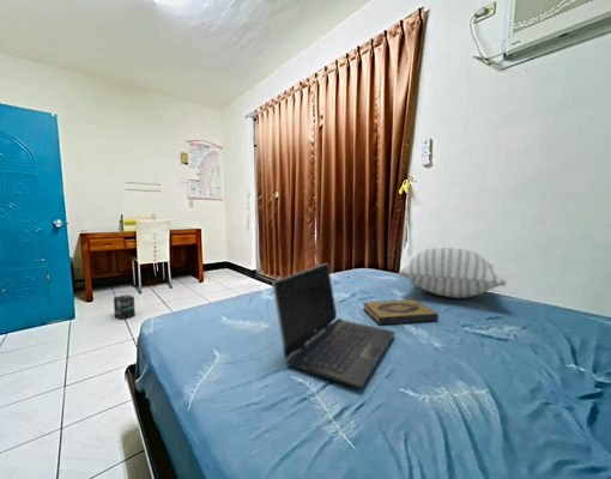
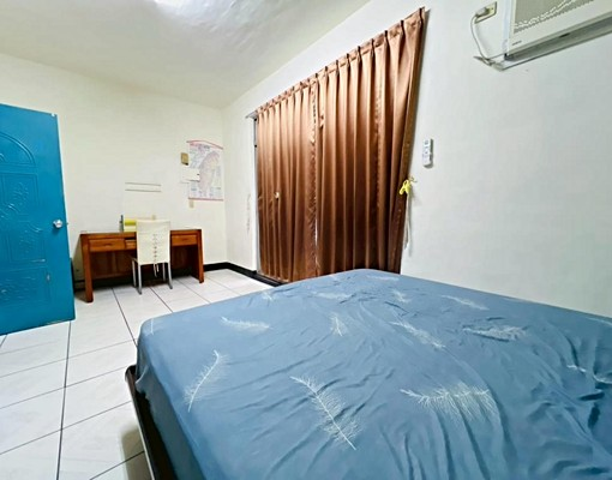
- box [113,293,137,321]
- hardback book [362,298,440,326]
- pillow [398,247,508,299]
- laptop computer [271,262,397,389]
